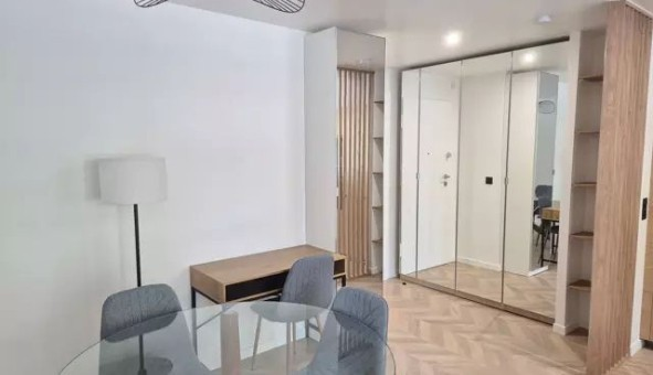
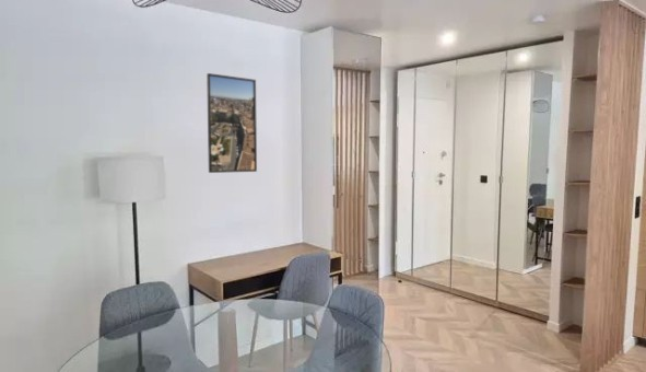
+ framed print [205,72,258,174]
